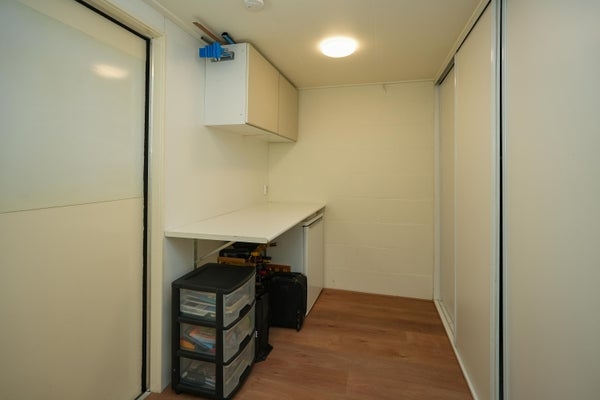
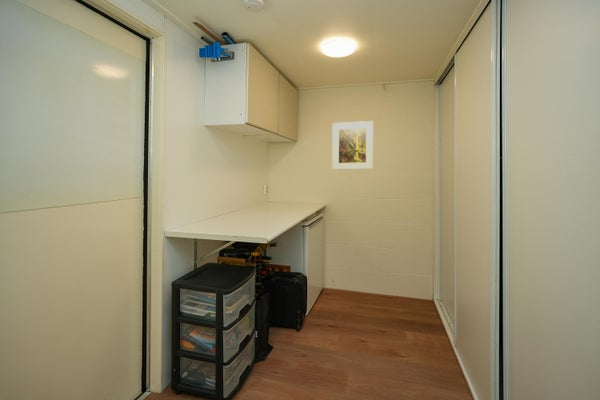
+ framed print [331,120,374,171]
